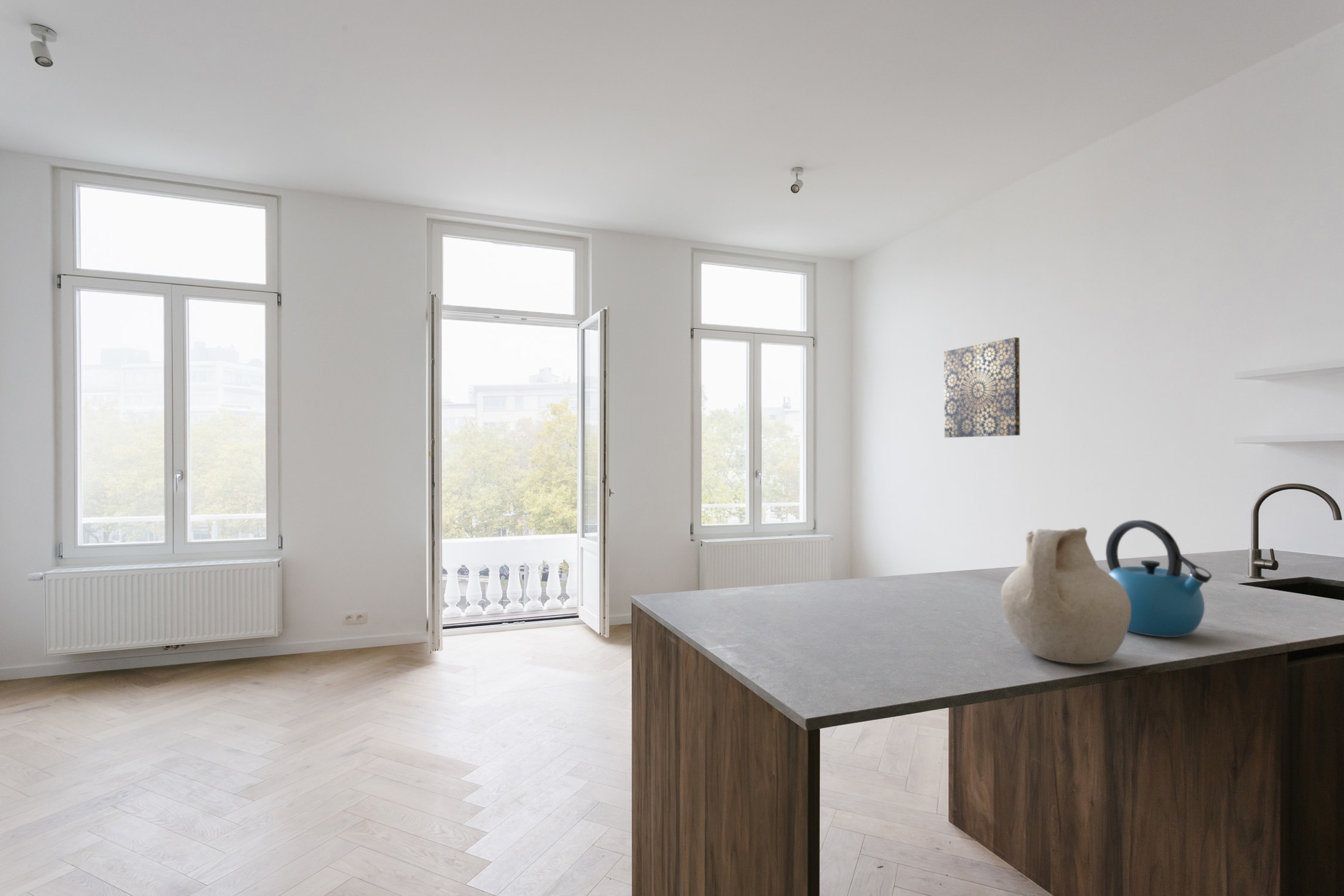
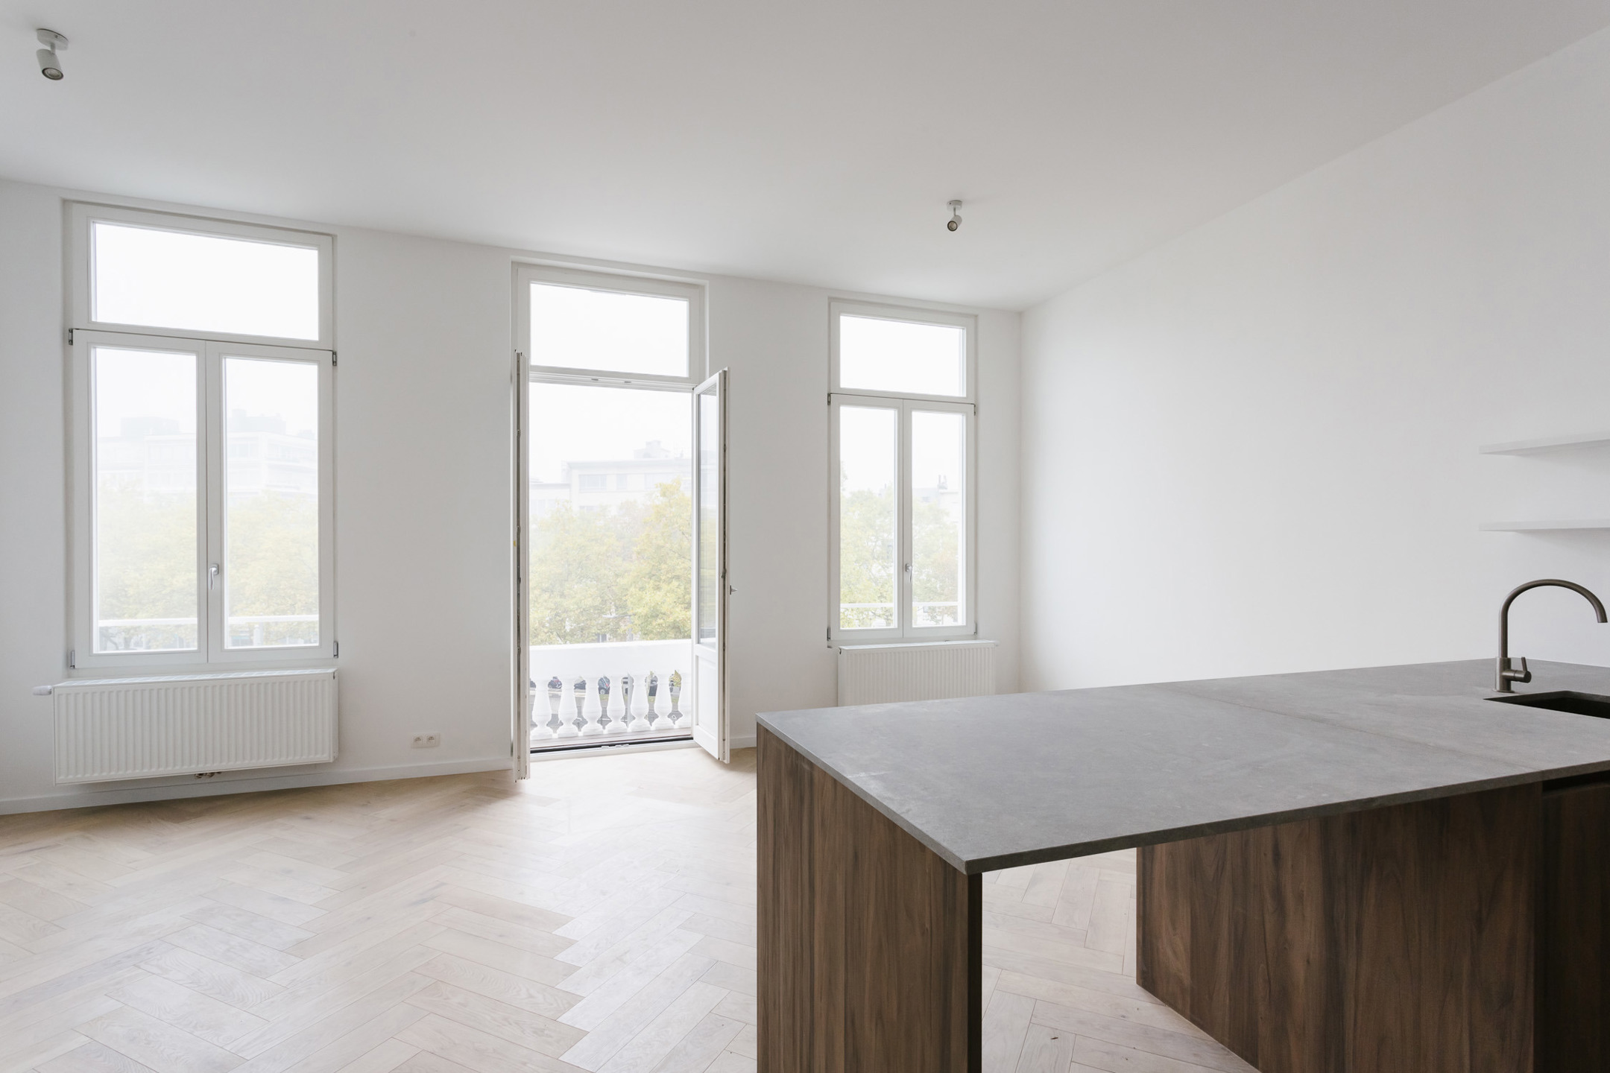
- kettle [1105,520,1213,638]
- ceramic pitcher [1000,526,1131,665]
- wall art [943,337,1020,438]
